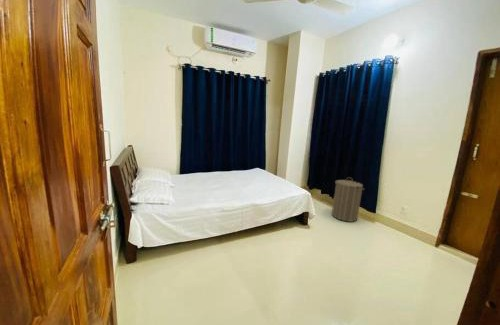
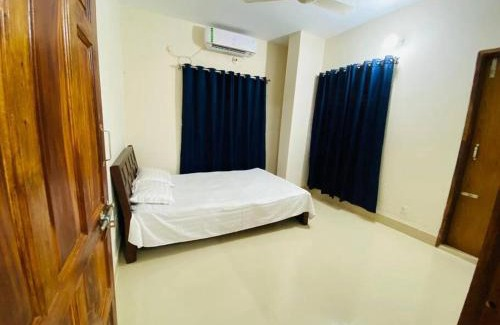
- laundry hamper [331,176,365,223]
